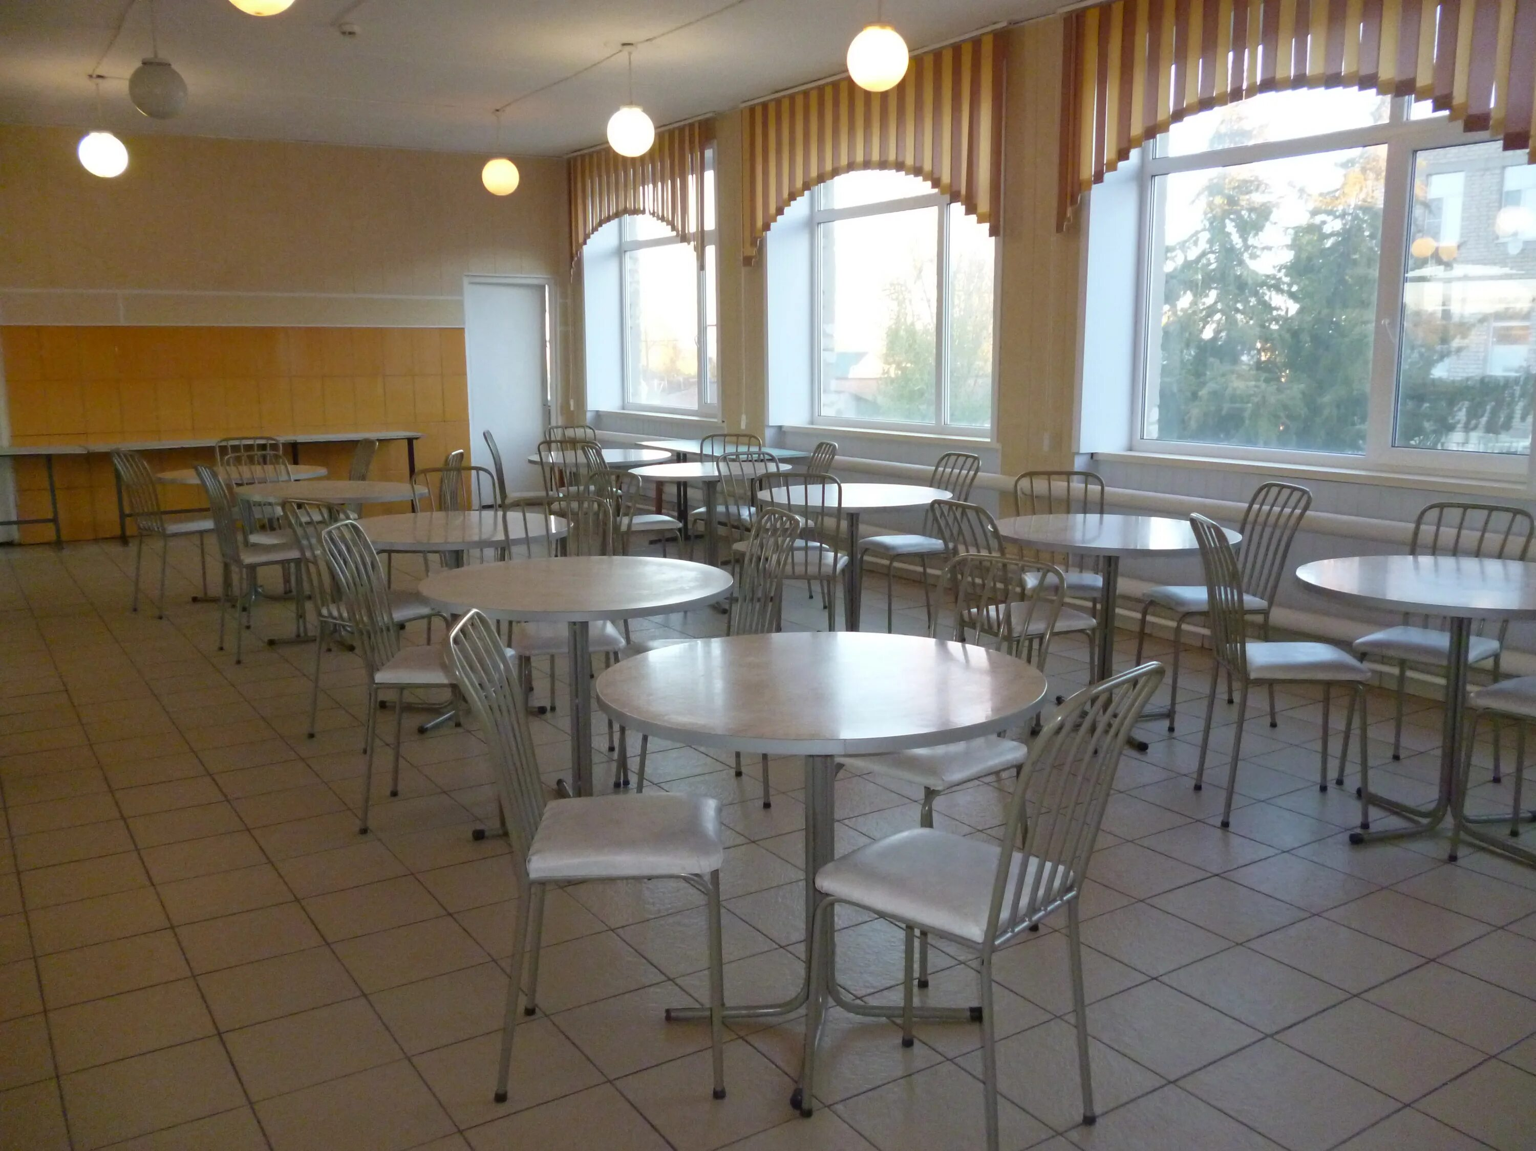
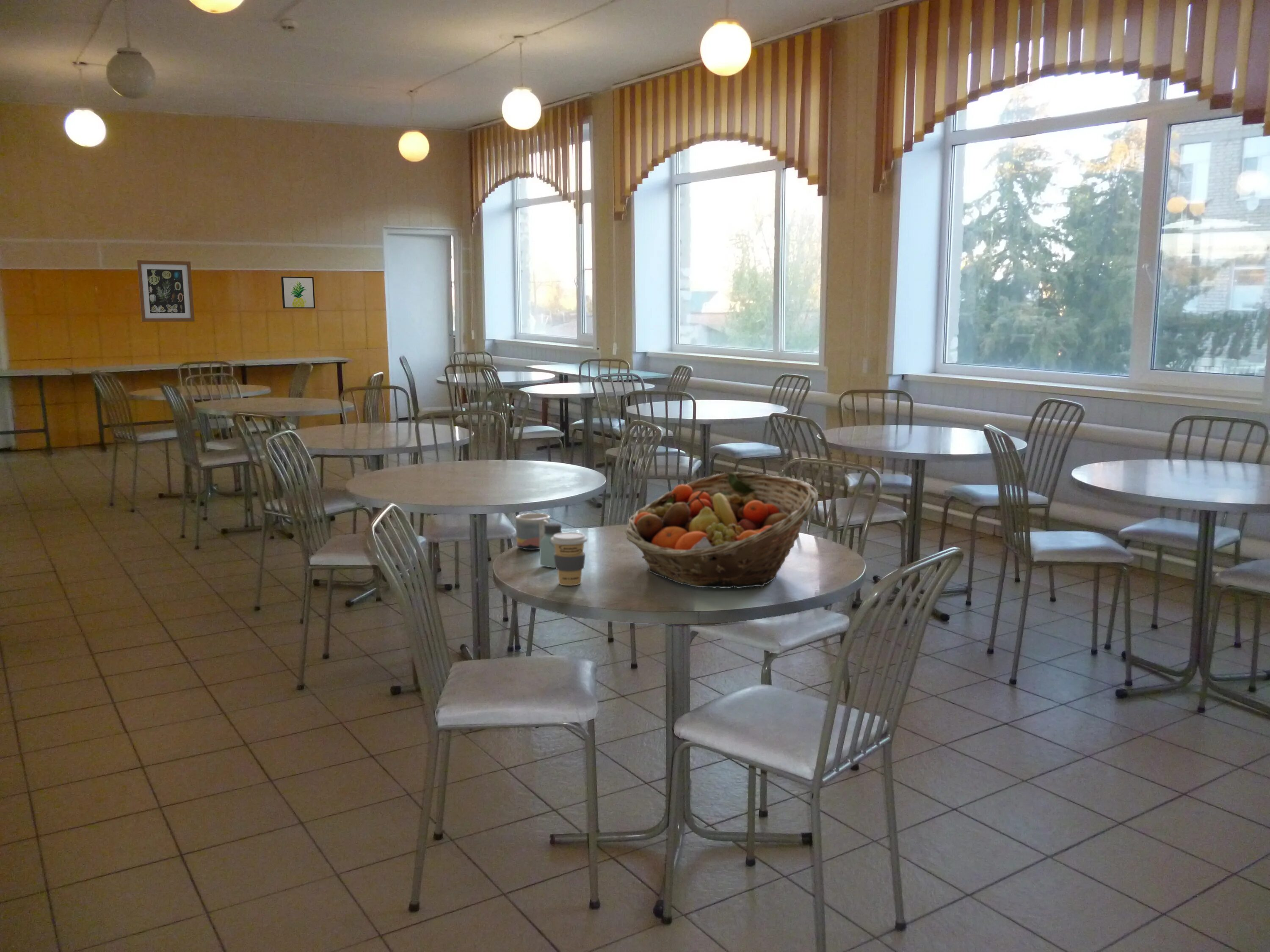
+ fruit basket [624,472,819,589]
+ wall art [137,260,195,322]
+ wall art [281,276,315,309]
+ saltshaker [539,523,562,568]
+ coffee cup [551,532,588,586]
+ mug [515,513,550,550]
